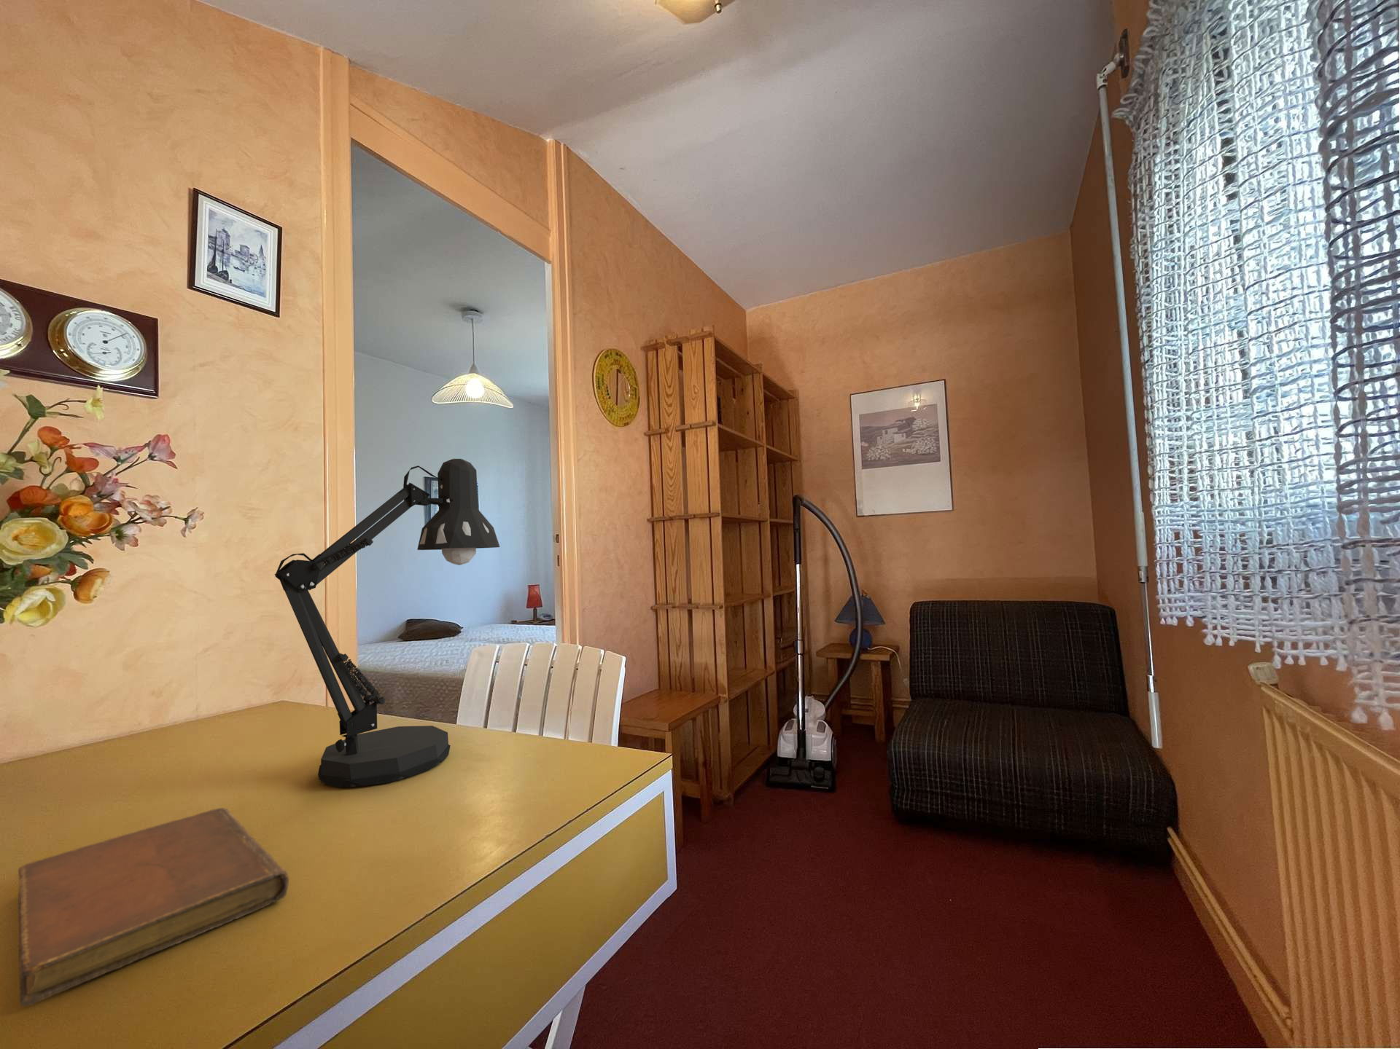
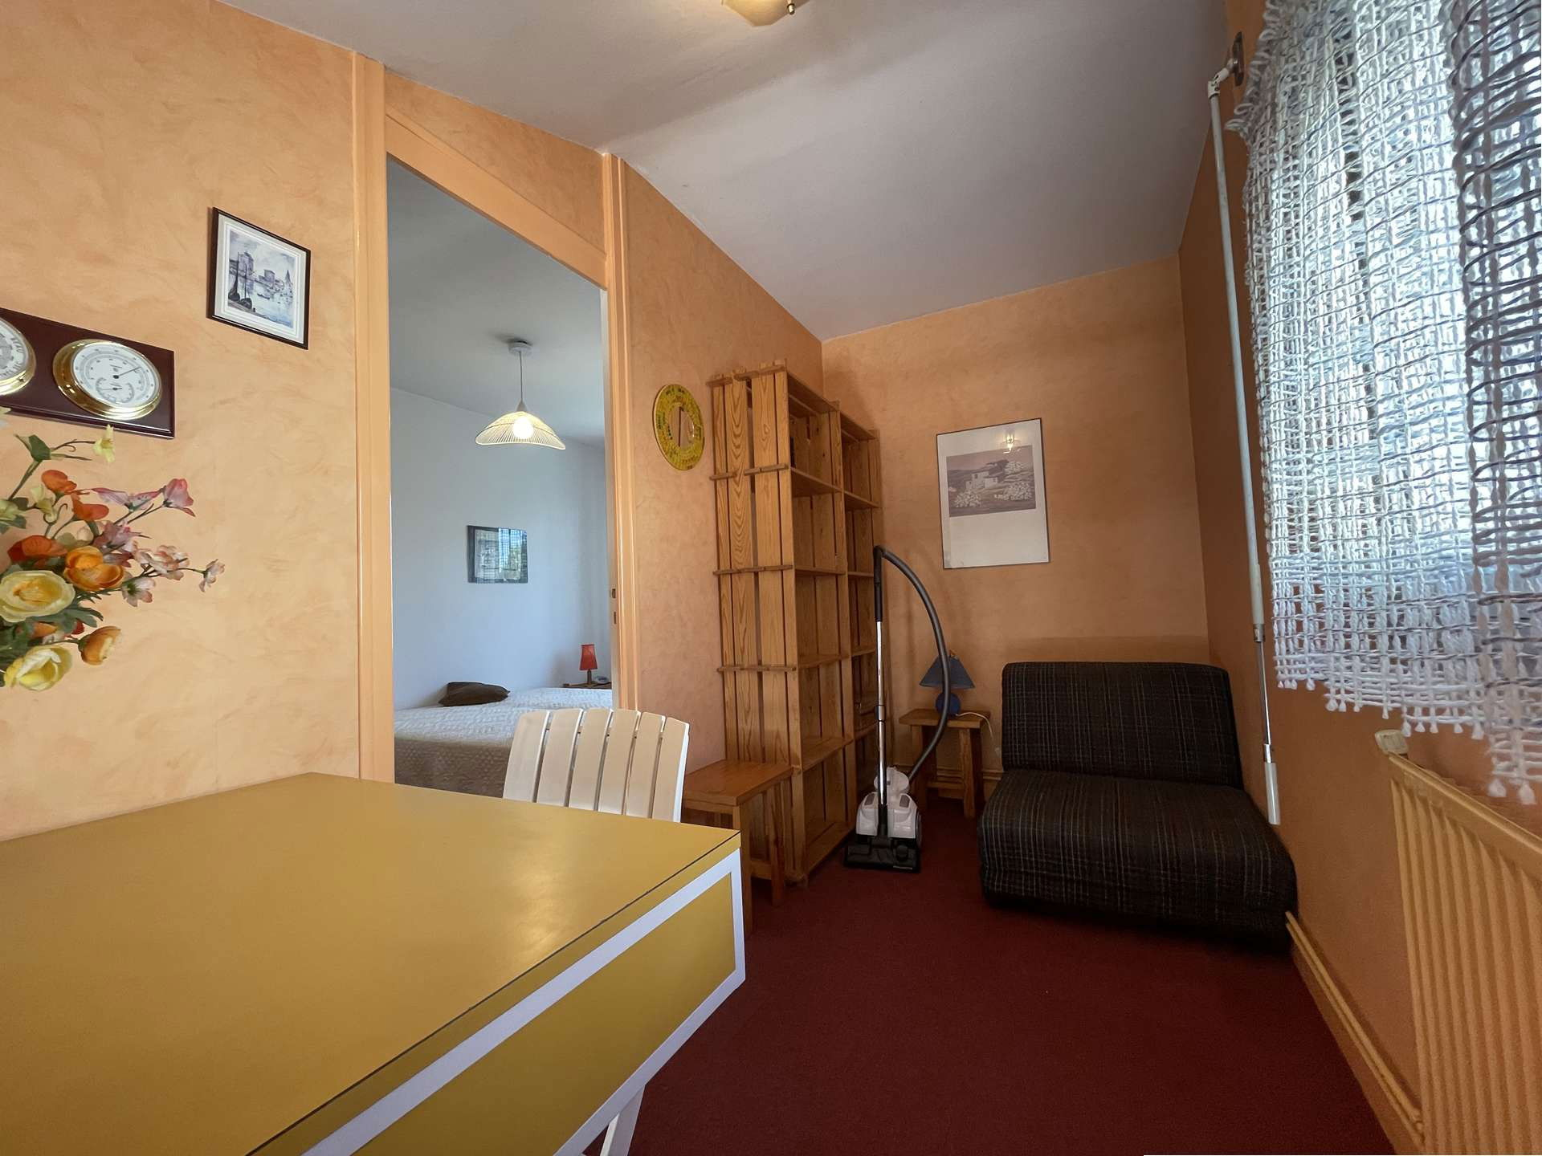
- desk lamp [274,458,500,788]
- notebook [18,808,290,1007]
